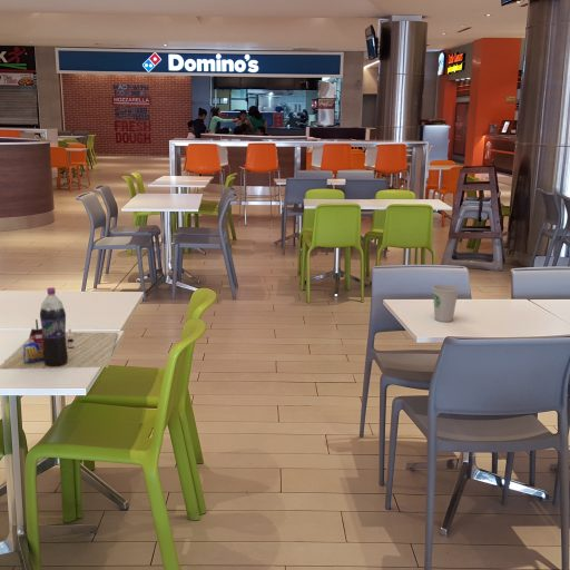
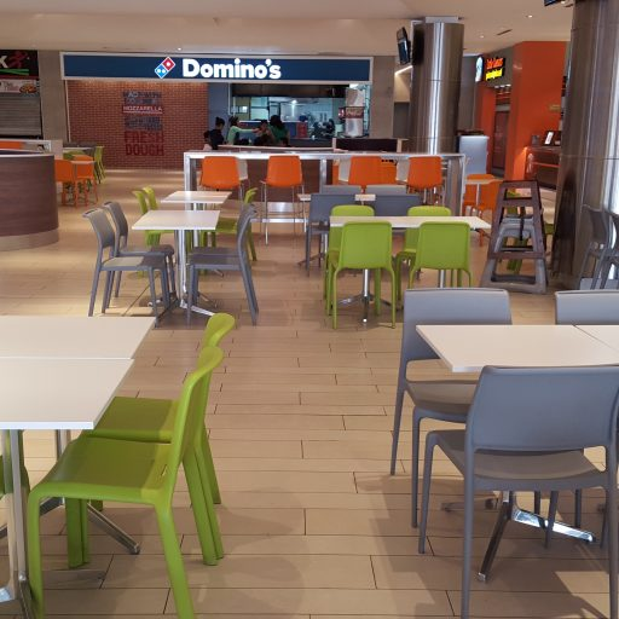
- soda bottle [0,286,119,371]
- paper cup [431,284,460,323]
